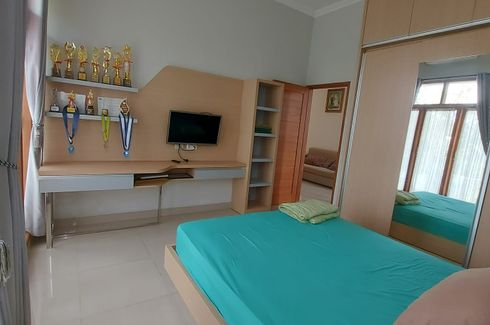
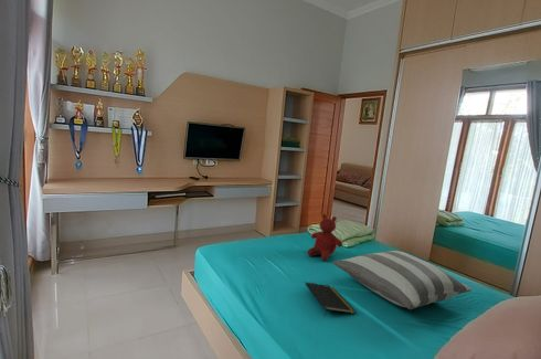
+ teddy bear [306,213,343,262]
+ notepad [304,282,357,318]
+ pillow [331,250,474,310]
